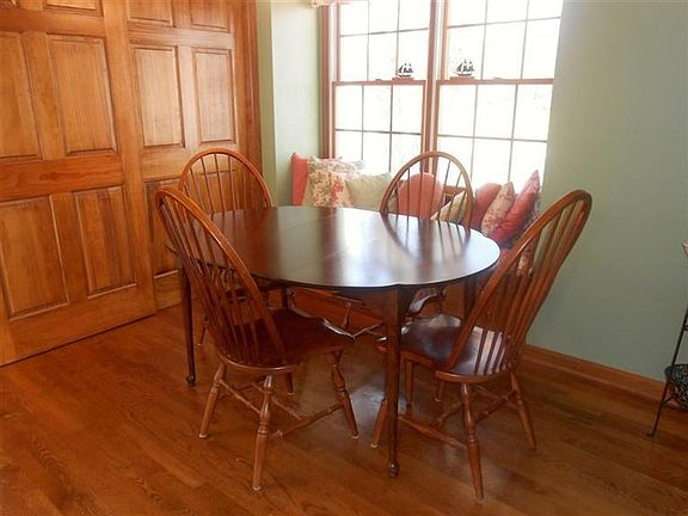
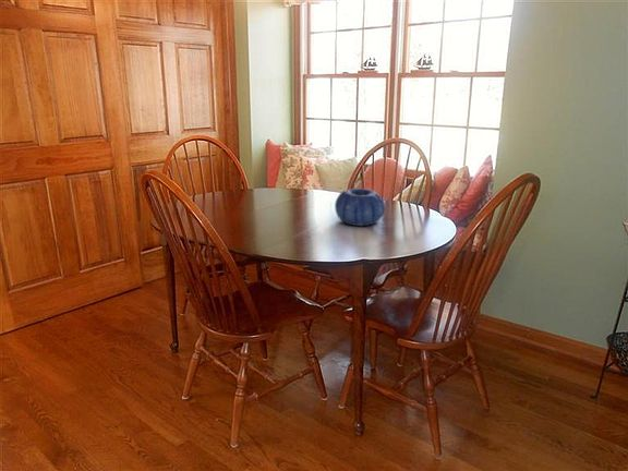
+ decorative bowl [334,188,386,227]
